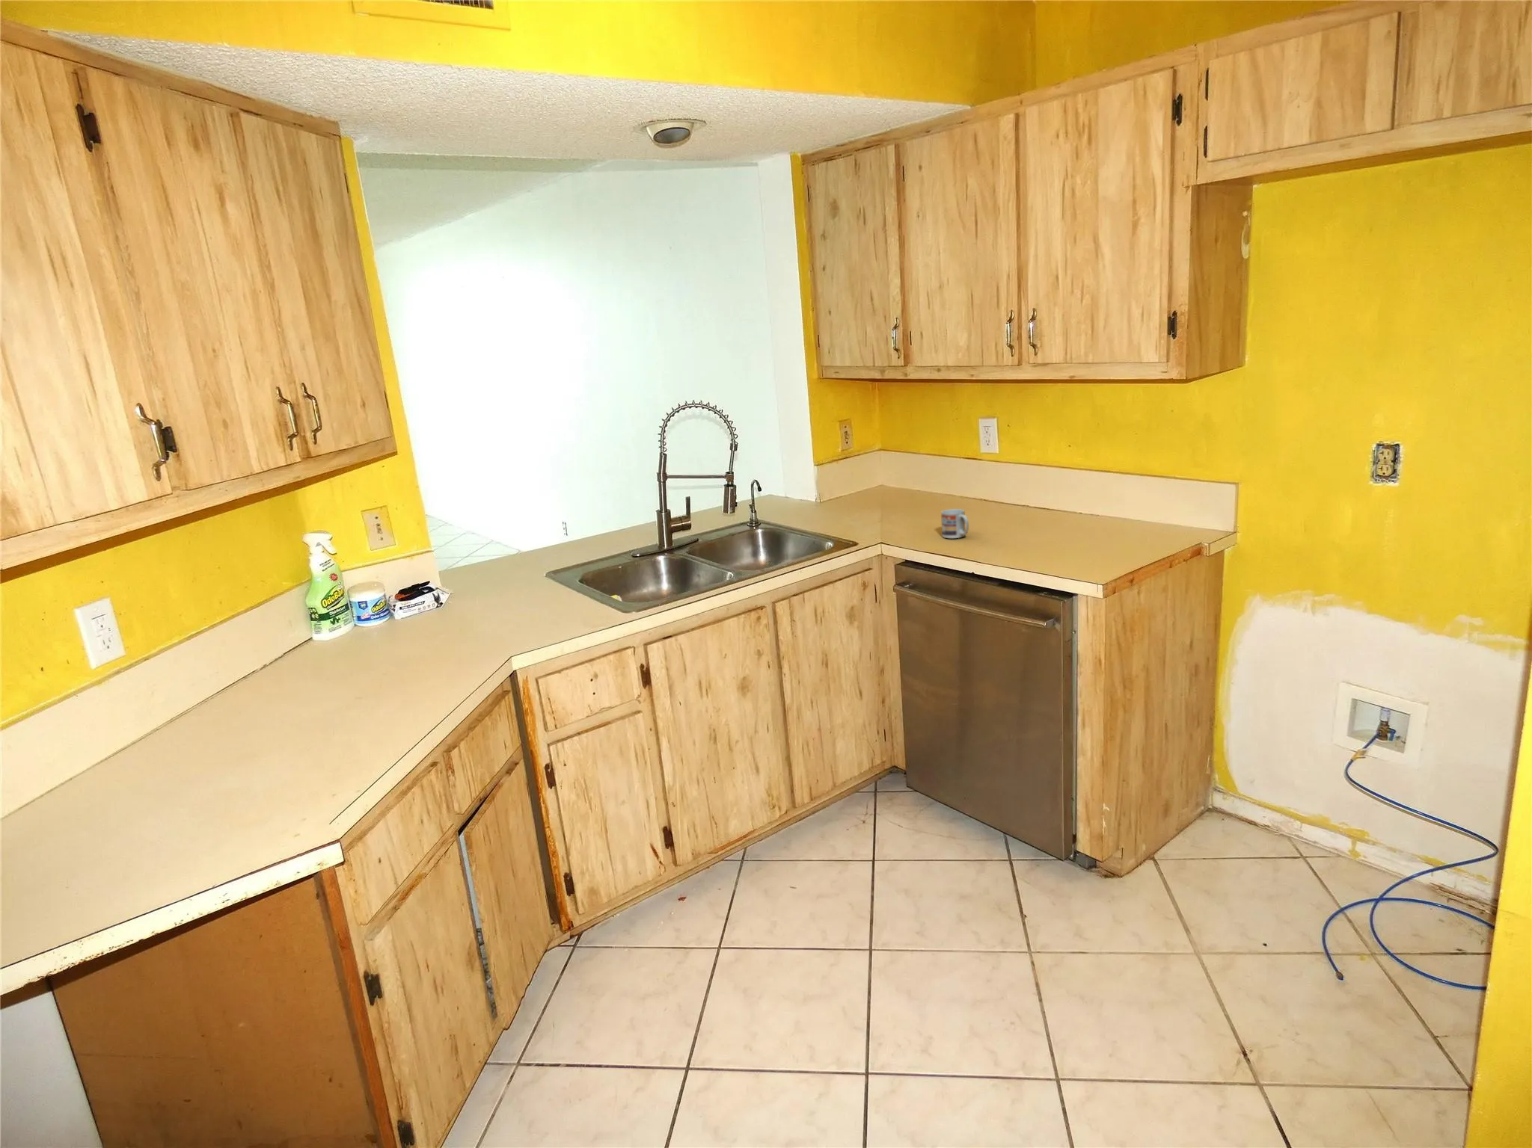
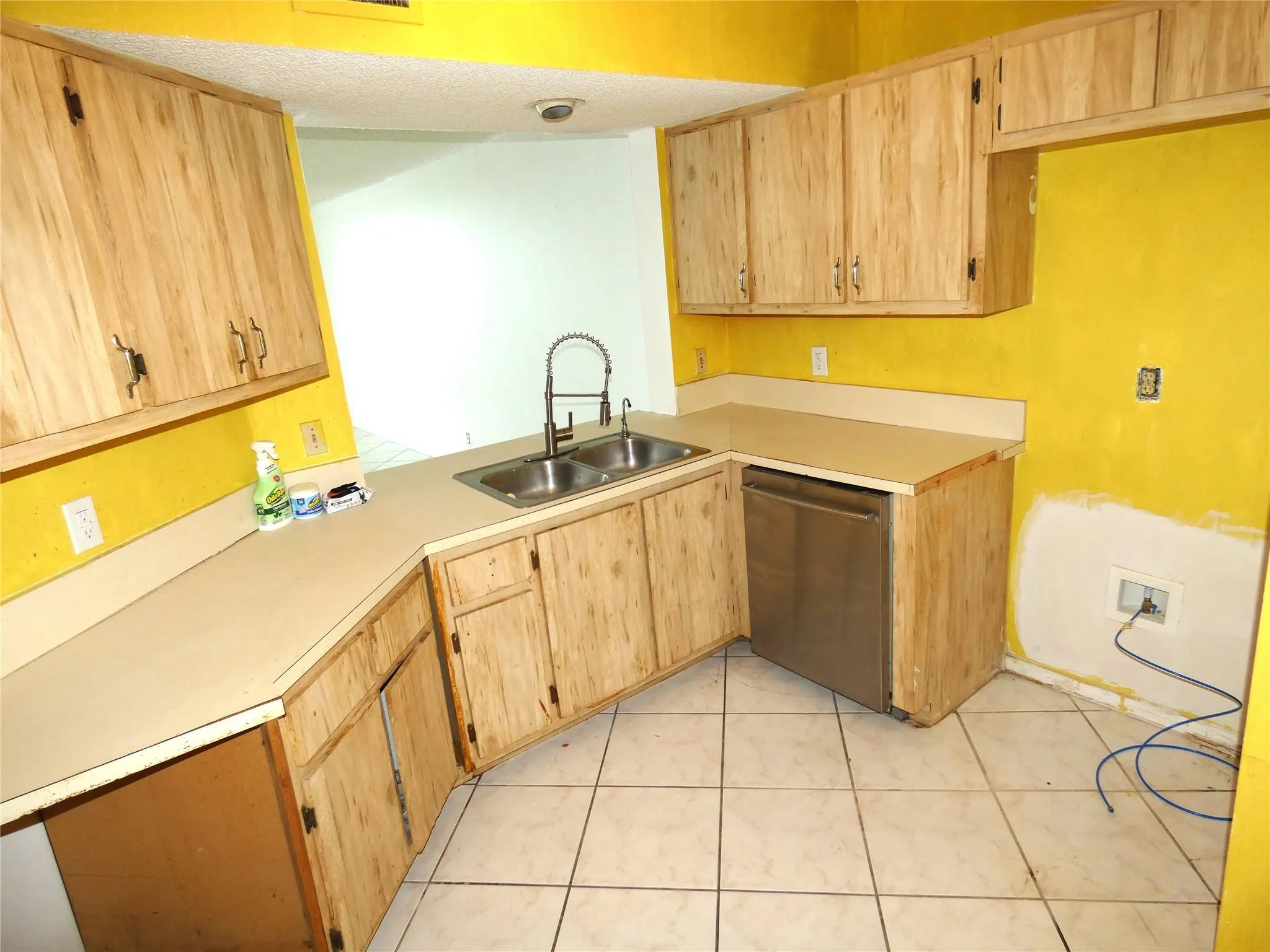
- cup [940,508,970,539]
